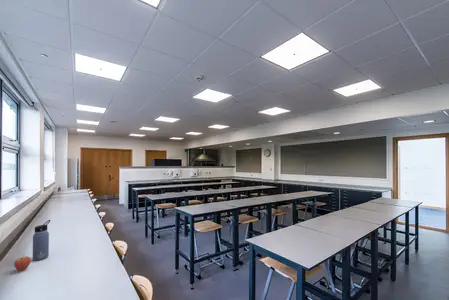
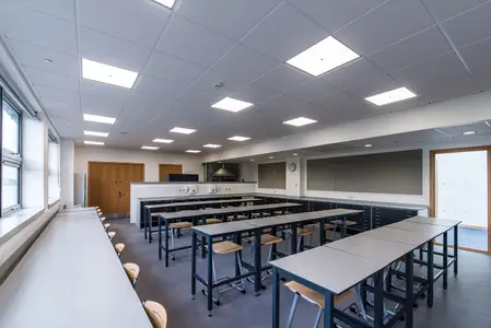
- water bottle [32,219,52,262]
- fruit [13,254,32,272]
